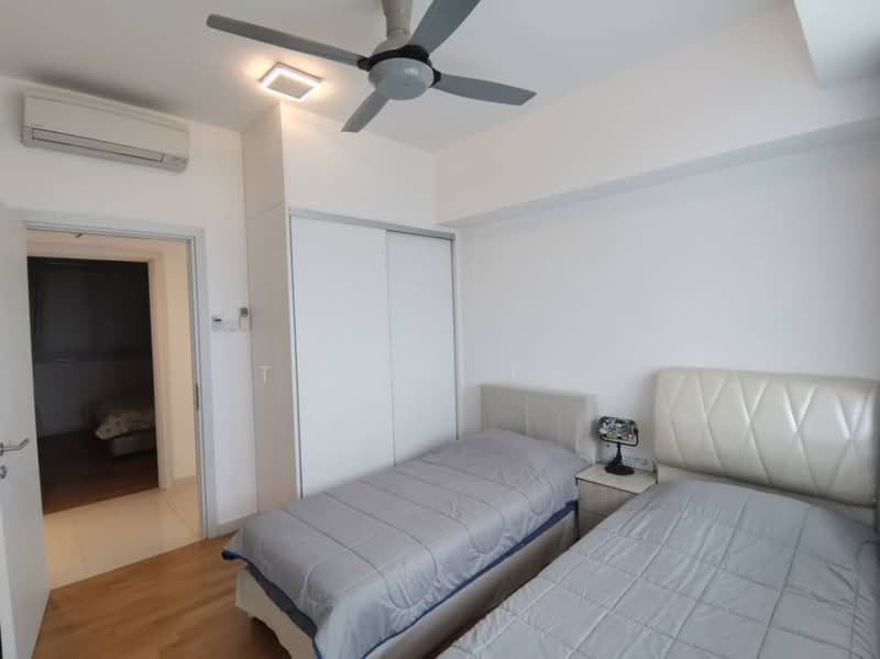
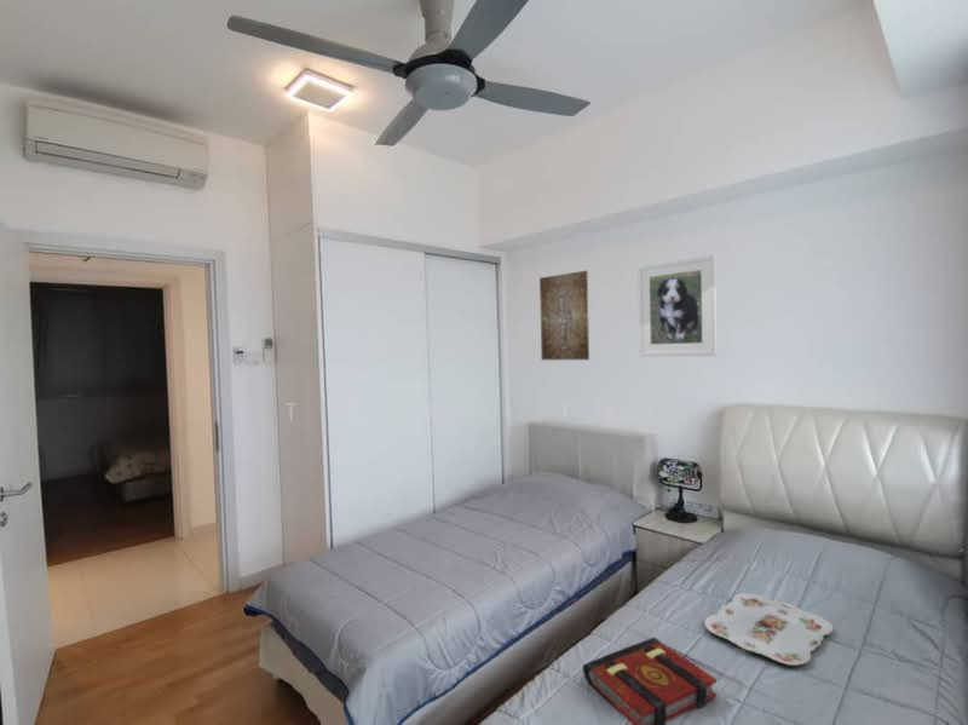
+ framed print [636,254,718,357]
+ book [582,637,718,725]
+ serving tray [703,592,835,667]
+ wall art [538,270,590,361]
